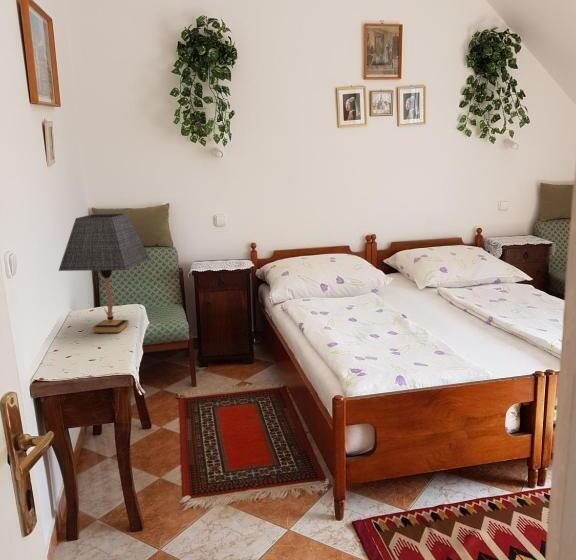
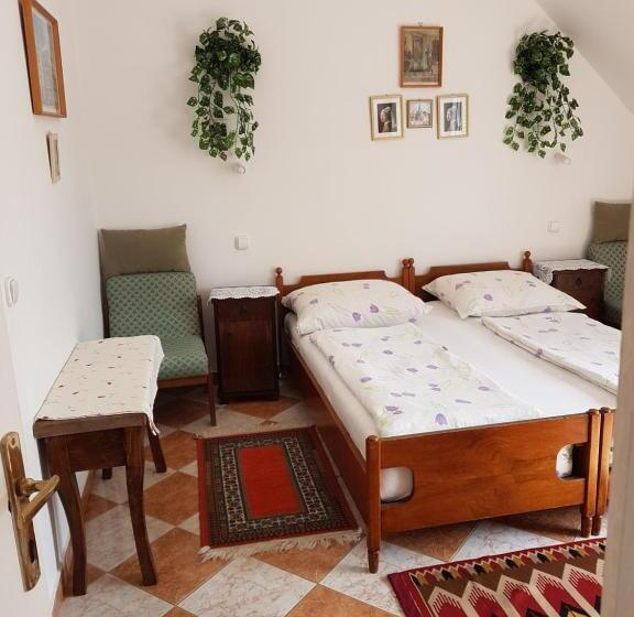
- table lamp [57,213,151,333]
